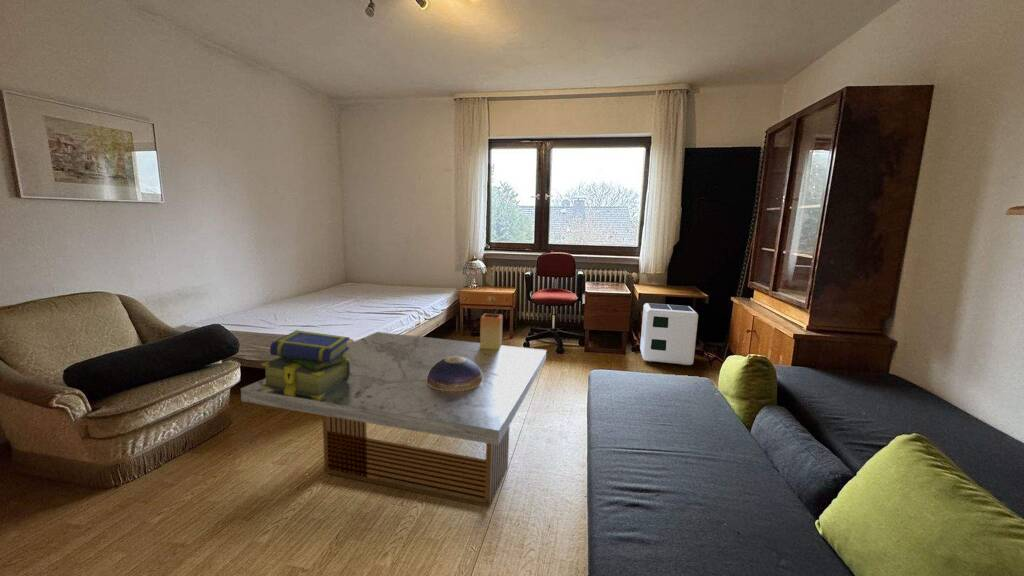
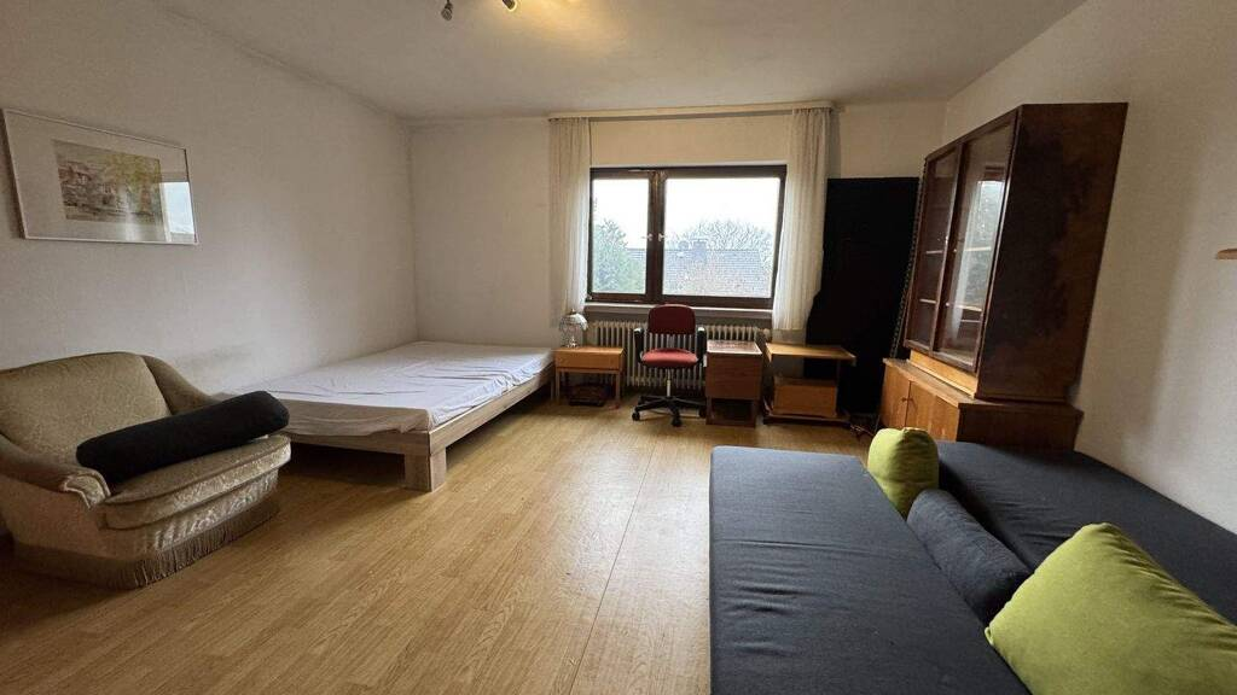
- stack of books [261,329,351,399]
- coffee table [240,331,547,509]
- decorative bowl [427,356,483,390]
- air purifier [639,302,699,366]
- potted plant [479,295,504,350]
